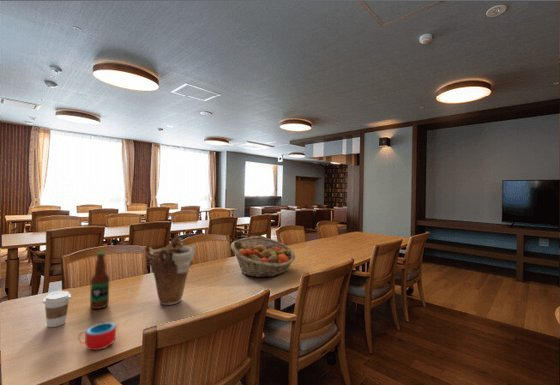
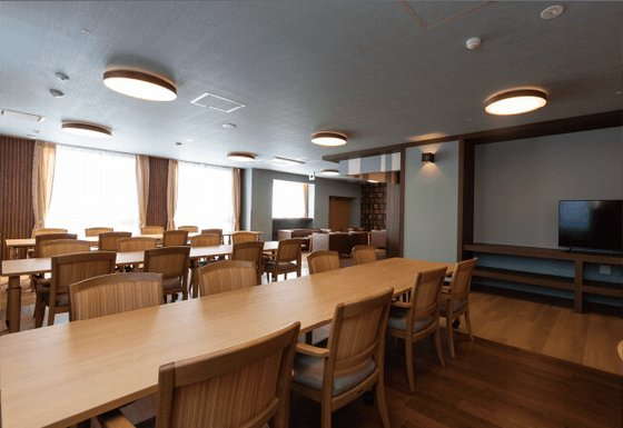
- mug [77,322,117,351]
- bottle [89,251,110,310]
- fruit basket [230,236,296,278]
- coffee cup [42,290,72,328]
- vase [147,237,197,306]
